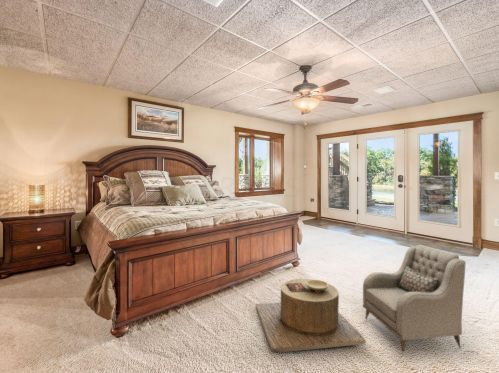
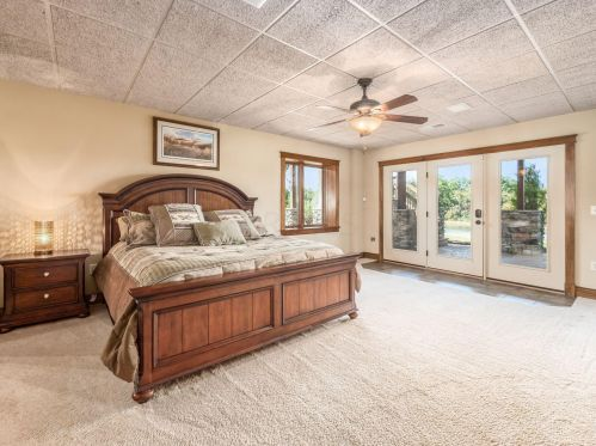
- side table [255,278,367,353]
- armchair [362,244,467,355]
